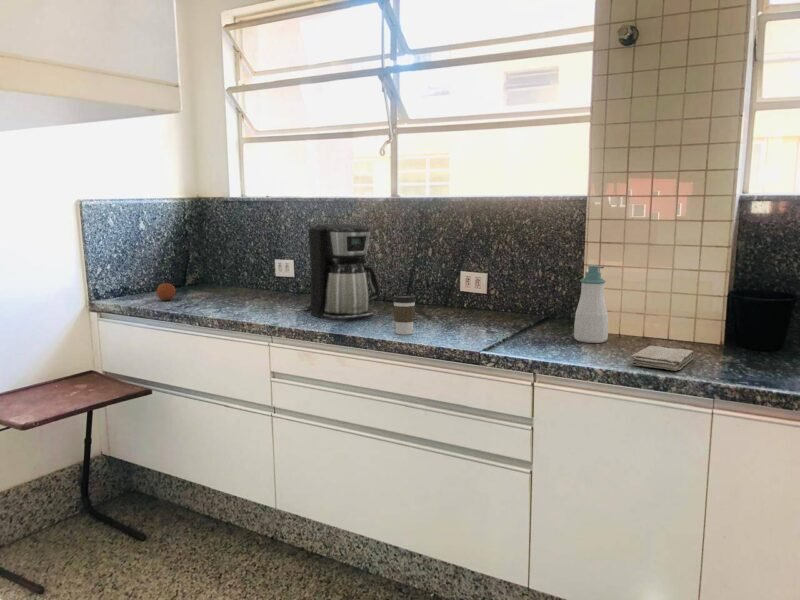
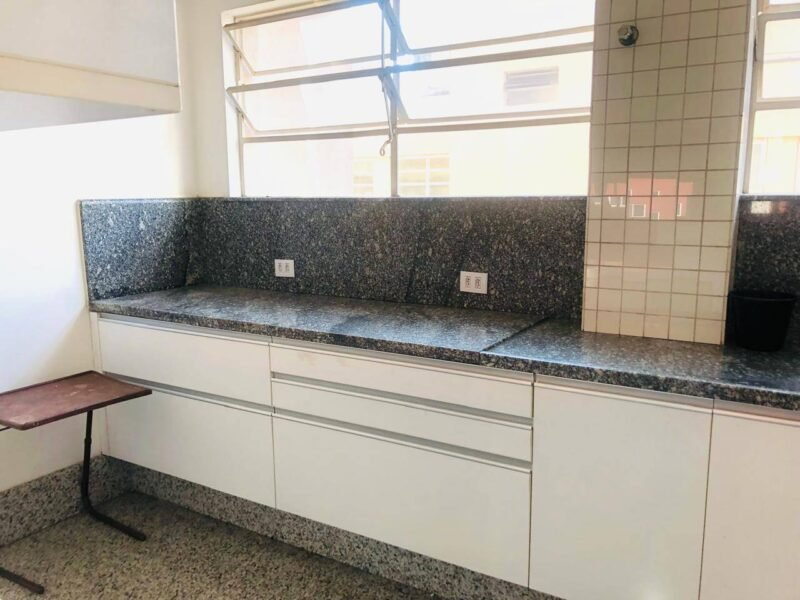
- coffee cup [392,294,417,336]
- soap bottle [573,264,609,344]
- washcloth [630,345,695,371]
- orange [155,282,176,301]
- coffee maker [305,223,380,321]
